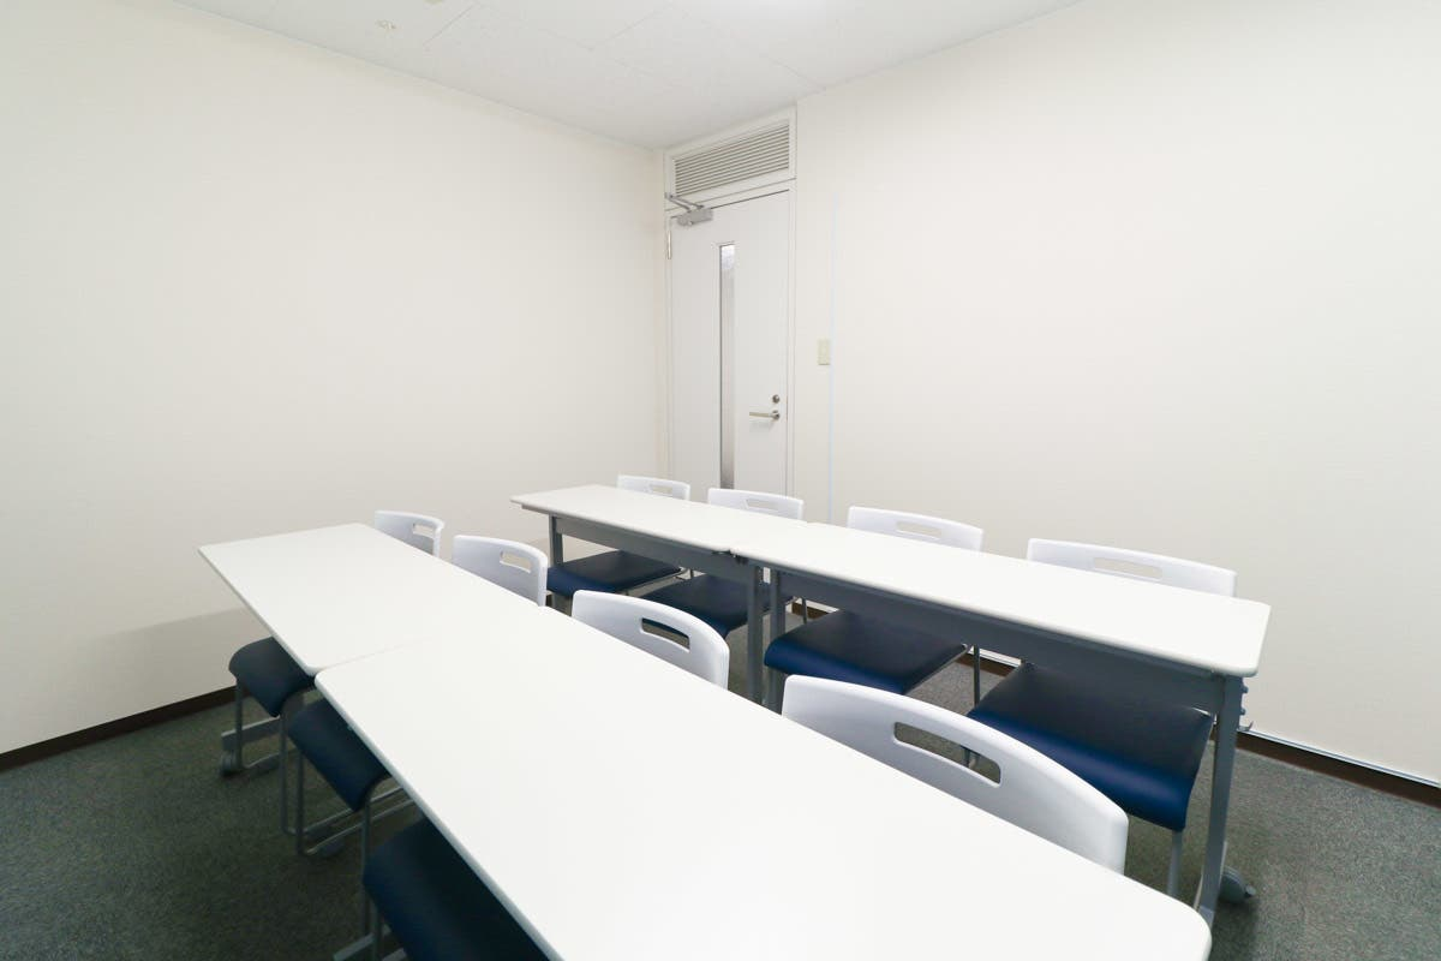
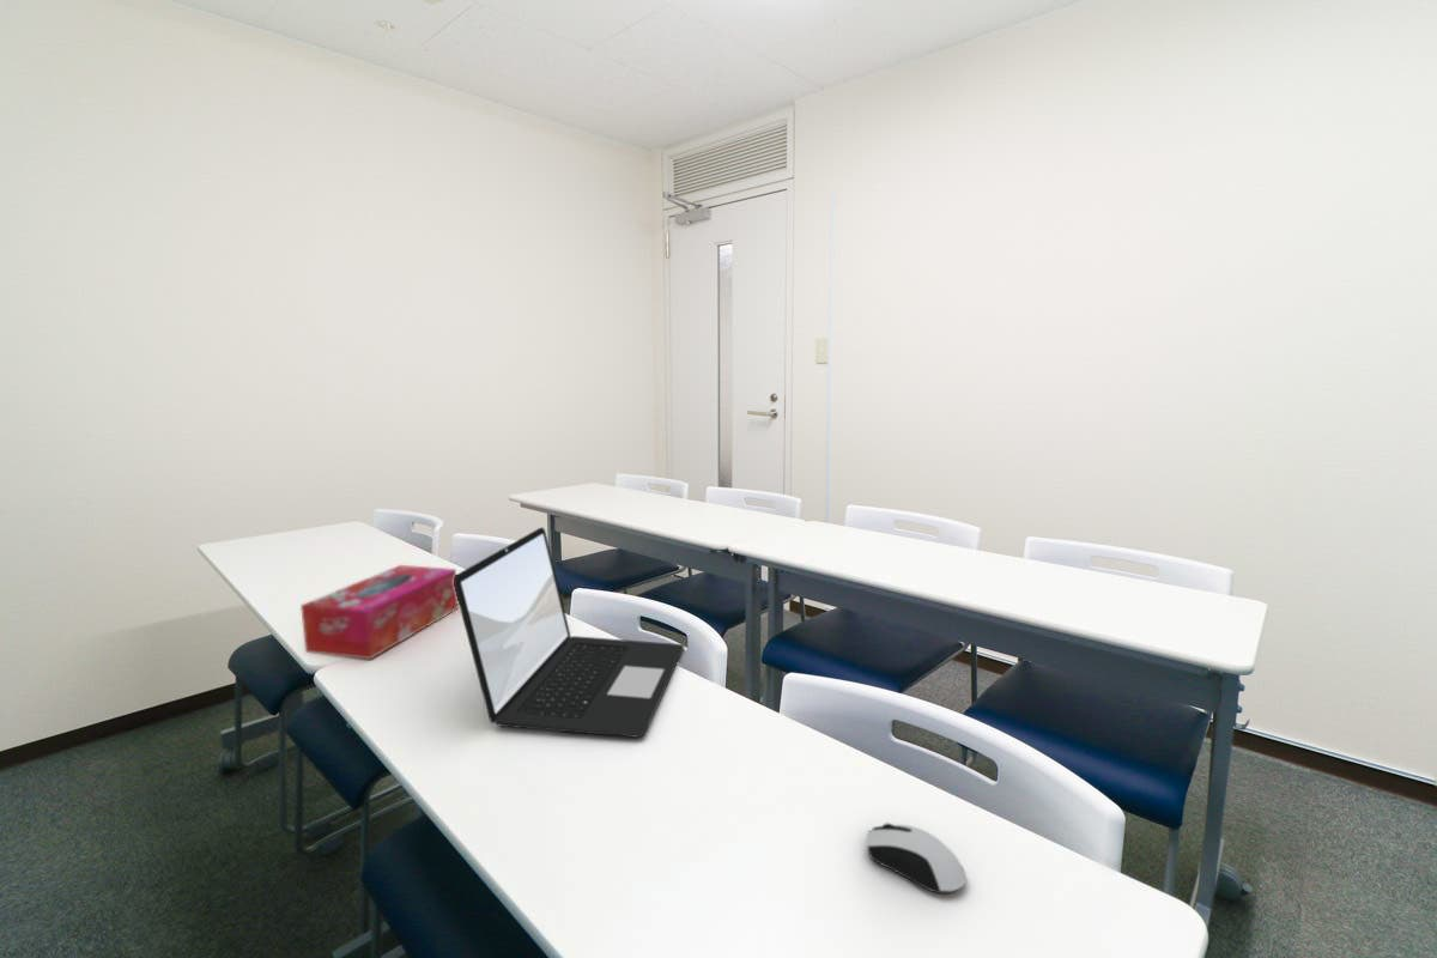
+ tissue box [299,564,460,661]
+ computer mouse [865,821,968,895]
+ laptop [454,527,685,739]
